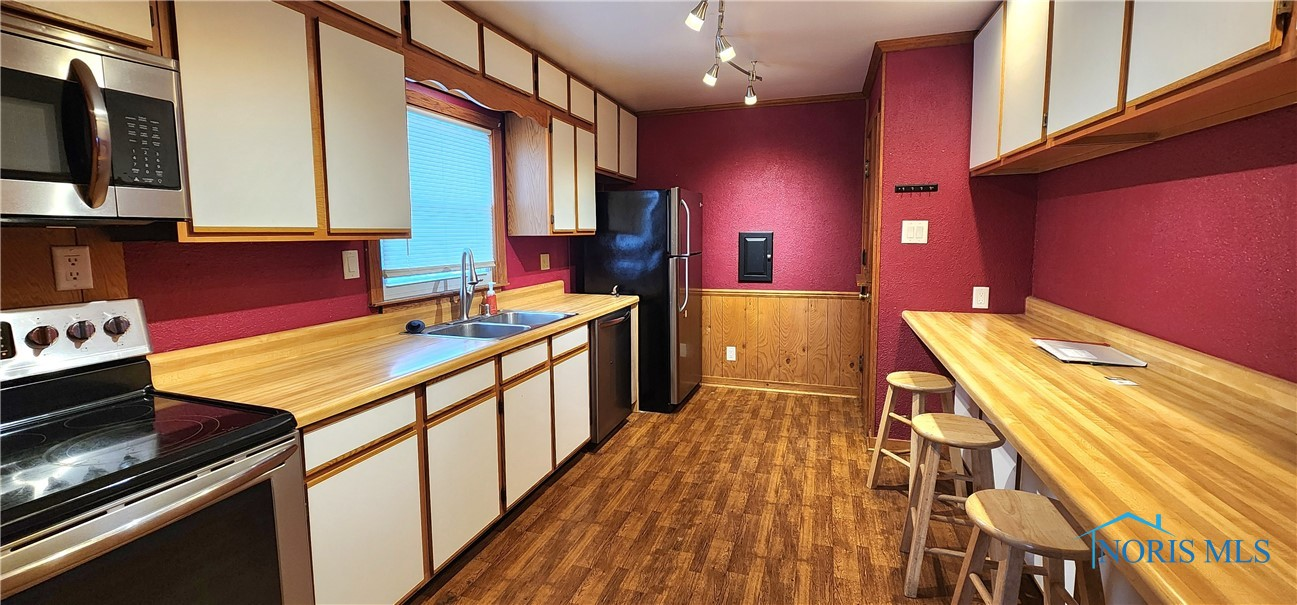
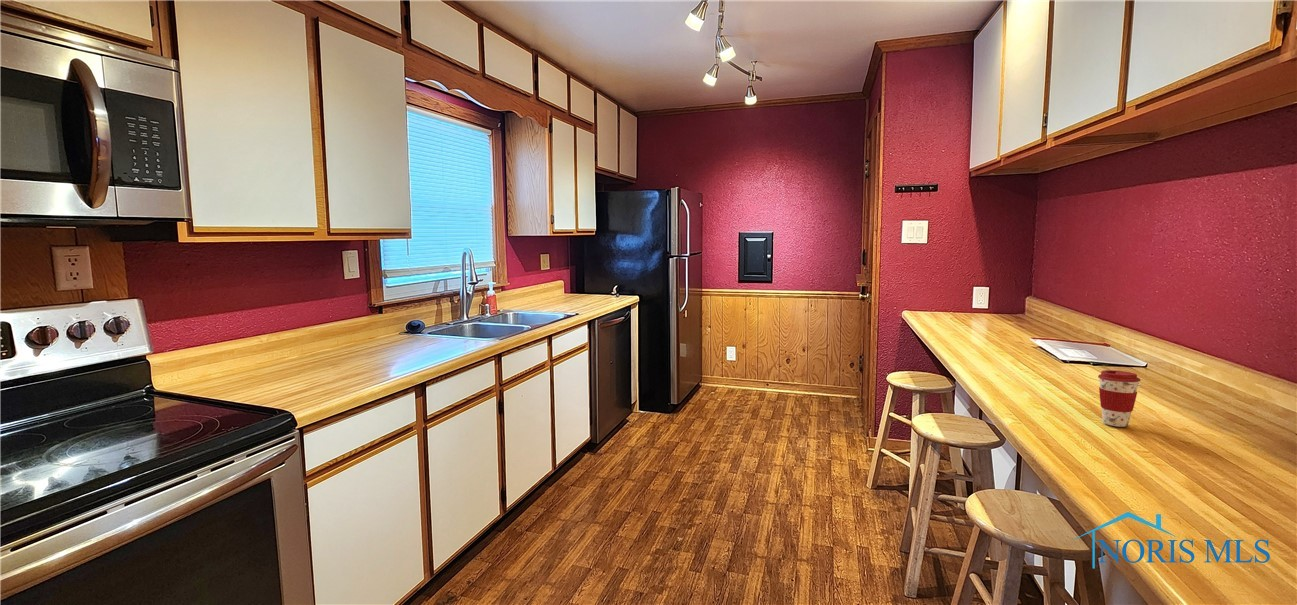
+ coffee cup [1097,369,1142,428]
